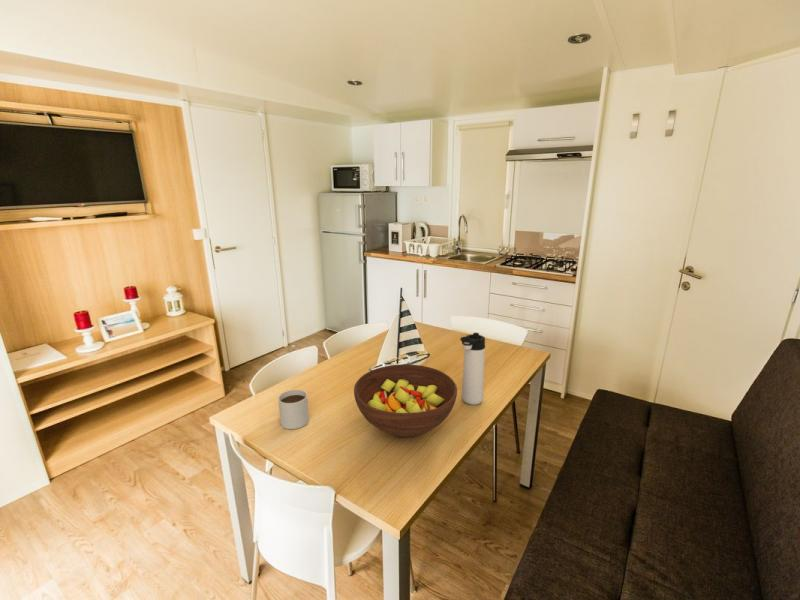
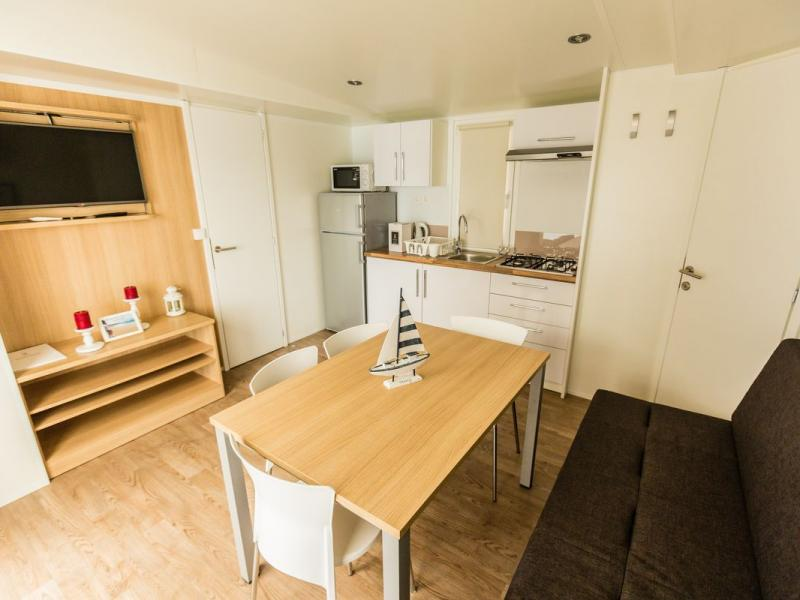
- mug [277,389,310,430]
- fruit bowl [353,363,458,439]
- thermos bottle [459,332,486,406]
